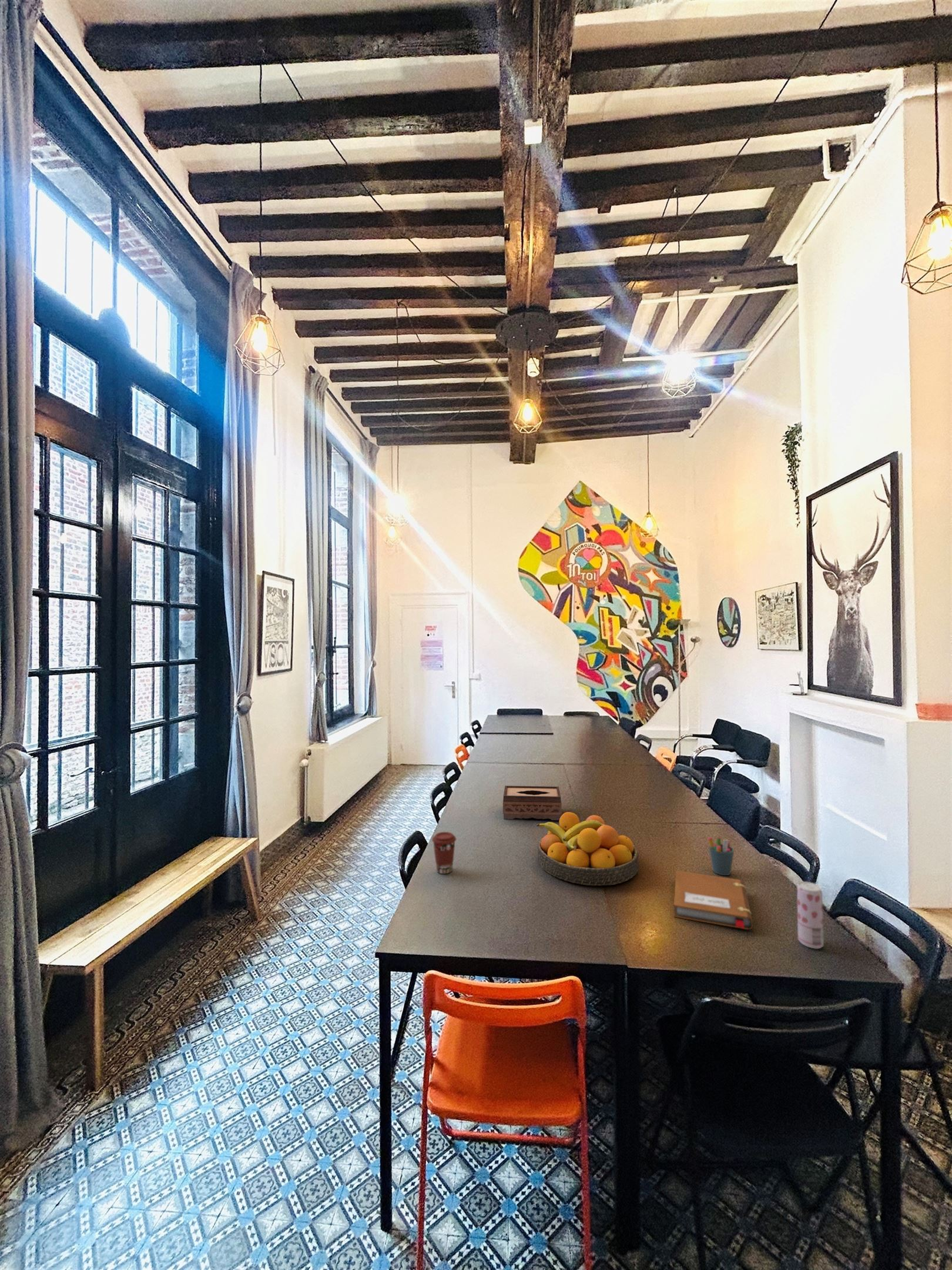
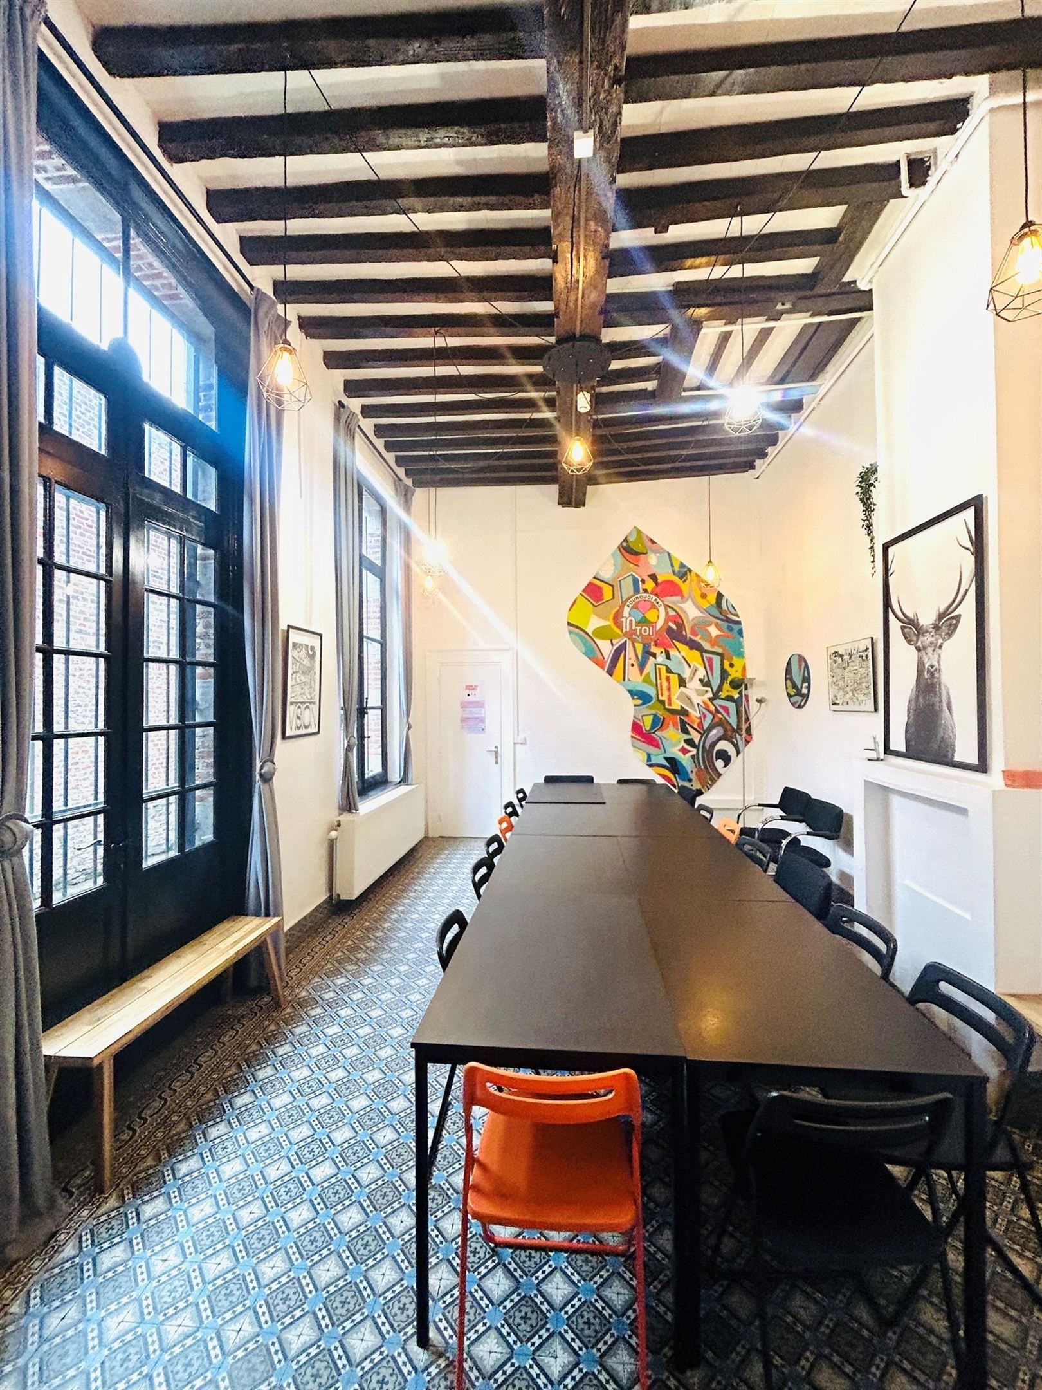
- coffee cup [431,831,457,874]
- pen holder [707,836,735,876]
- notebook [673,870,753,930]
- tissue box [502,785,562,821]
- beverage can [796,881,824,949]
- fruit bowl [537,811,639,886]
